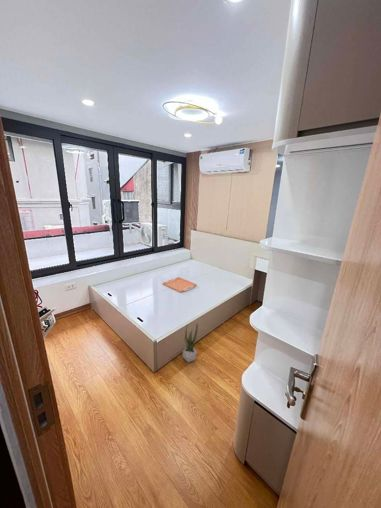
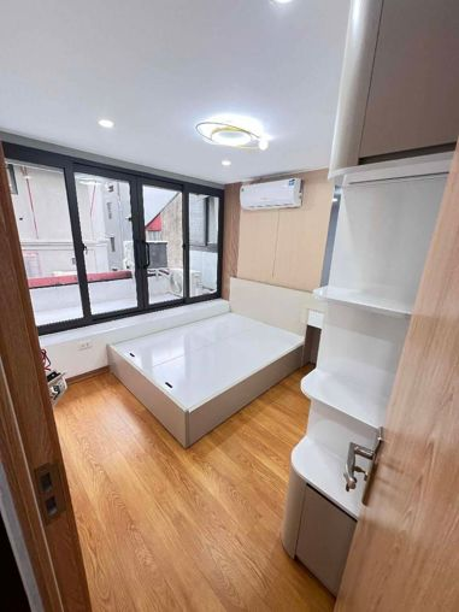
- potted plant [181,321,201,364]
- serving tray [161,276,198,294]
